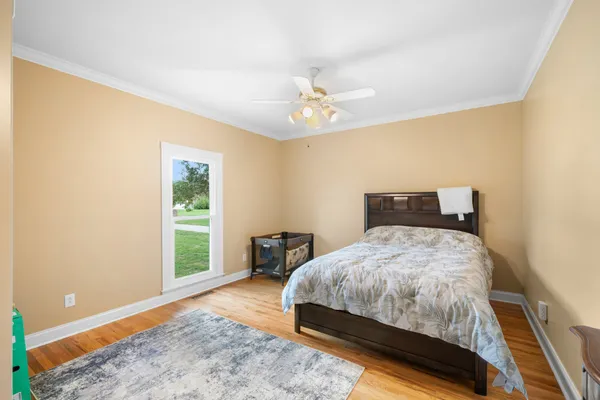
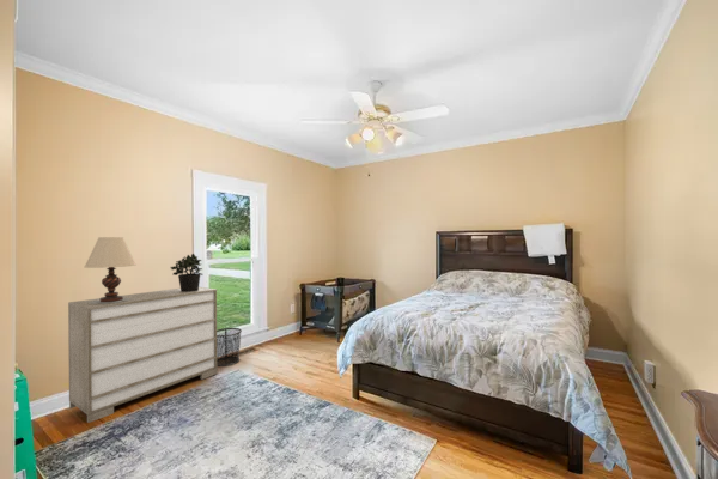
+ table lamp [84,236,138,304]
+ waste bin [217,327,243,368]
+ potted plant [169,253,203,292]
+ dresser [67,286,219,424]
